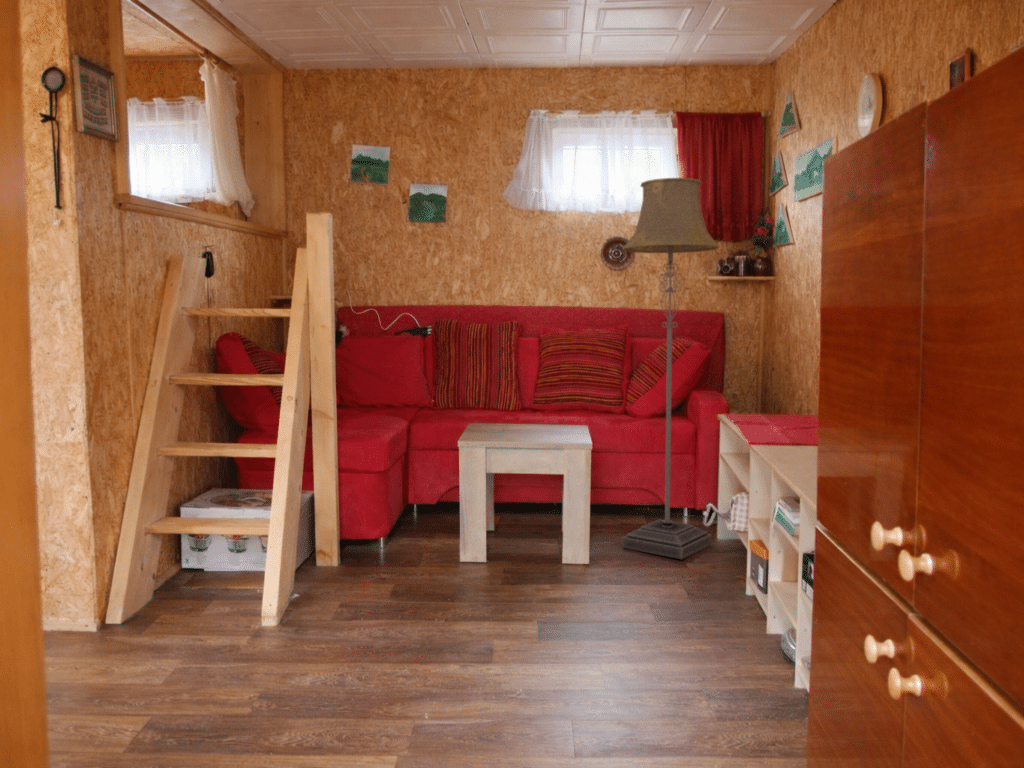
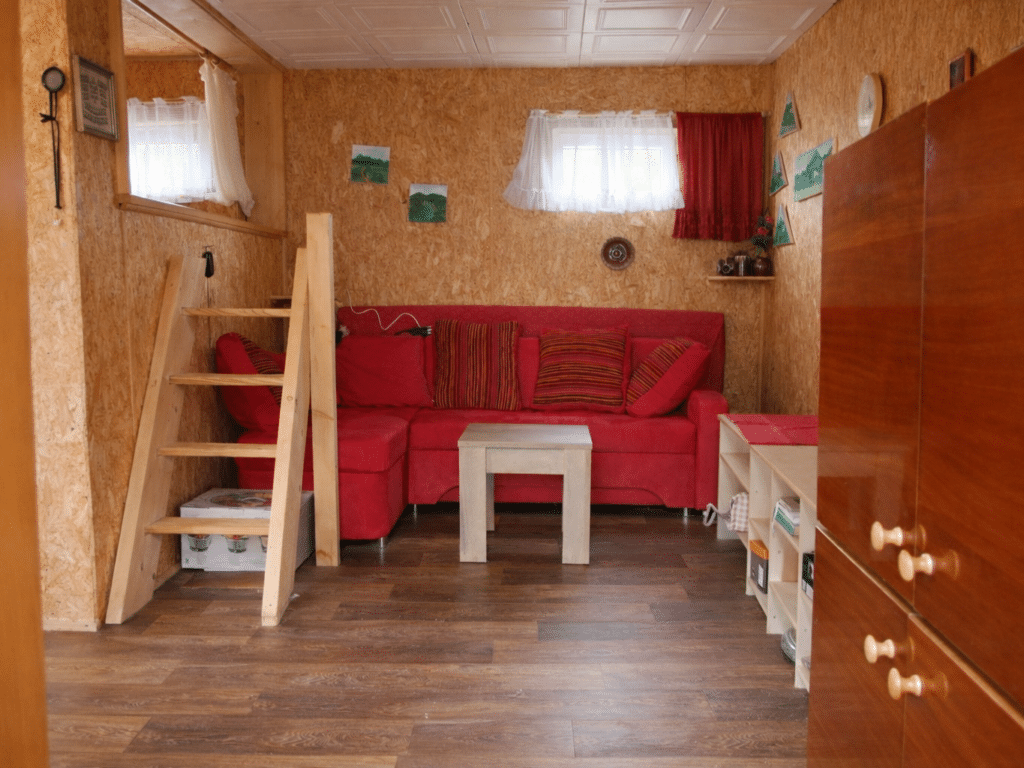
- floor lamp [622,177,720,560]
